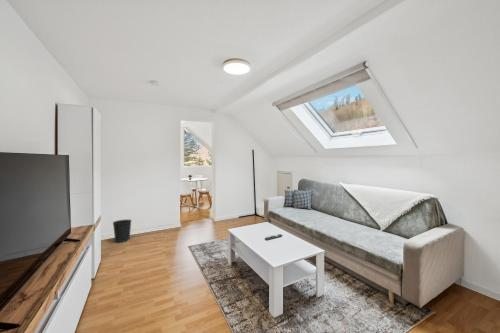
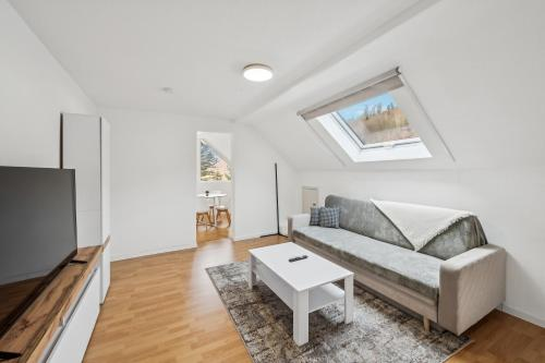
- wastebasket [112,219,133,243]
